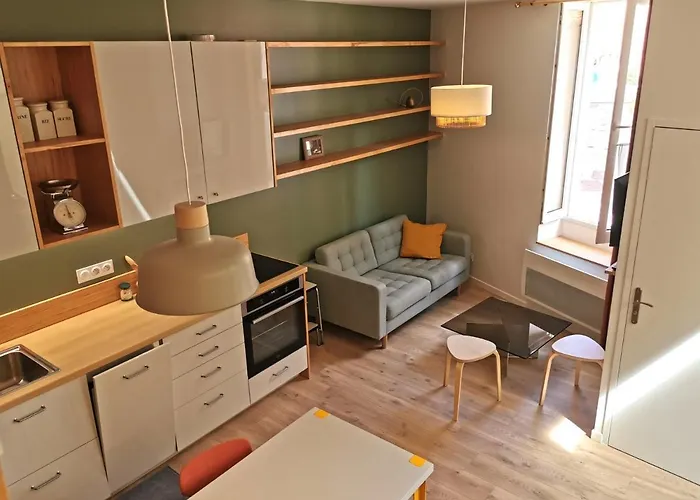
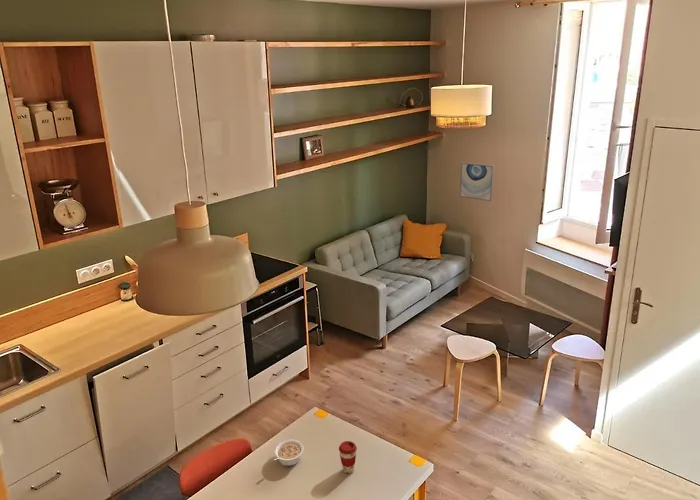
+ legume [272,438,305,467]
+ wall art [459,161,495,202]
+ coffee cup [338,440,358,474]
